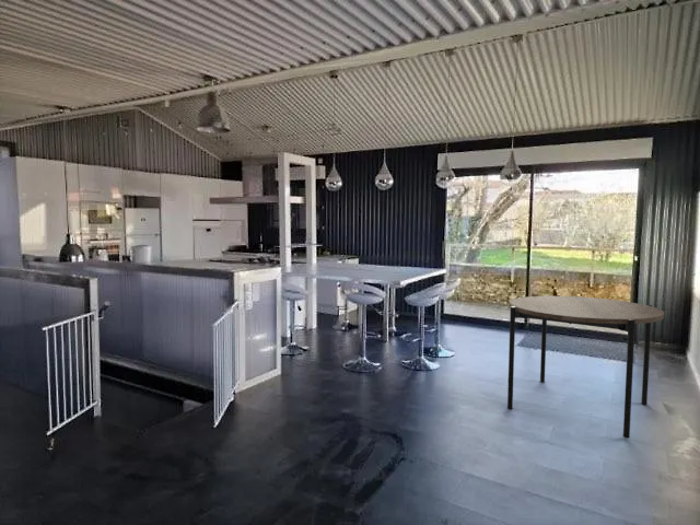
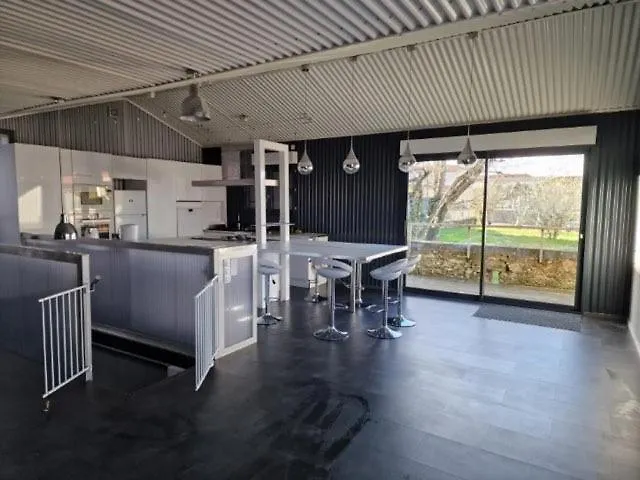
- dining table [506,294,665,440]
